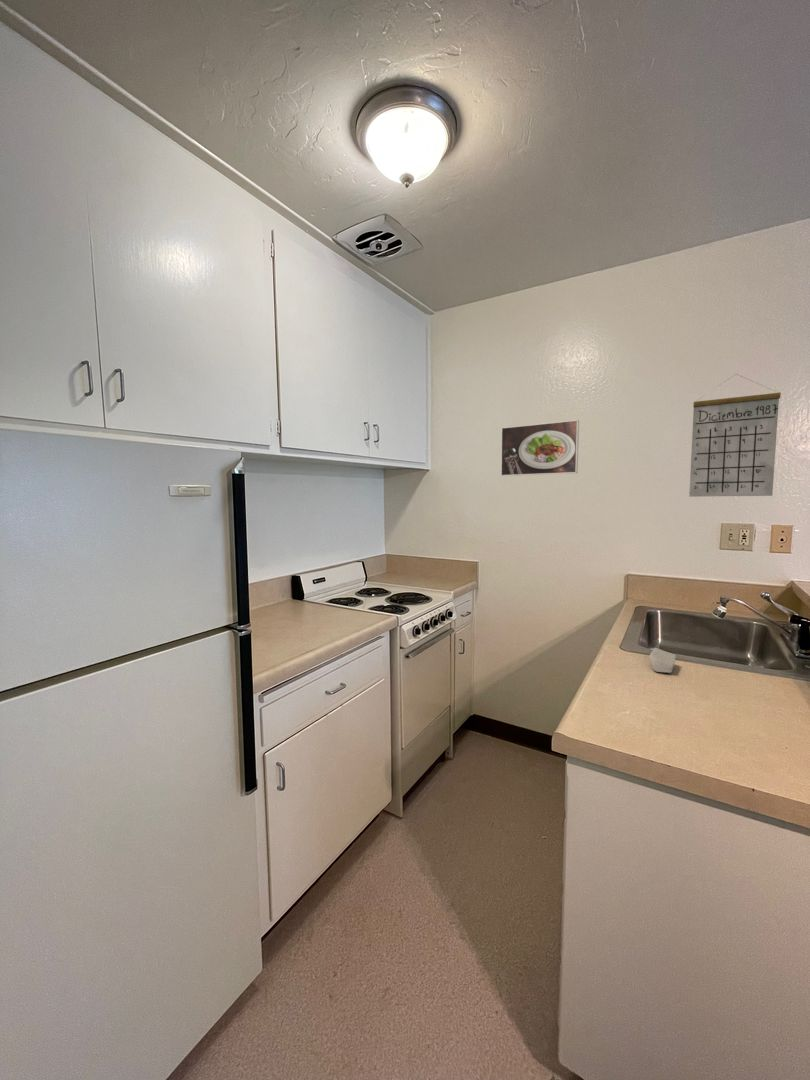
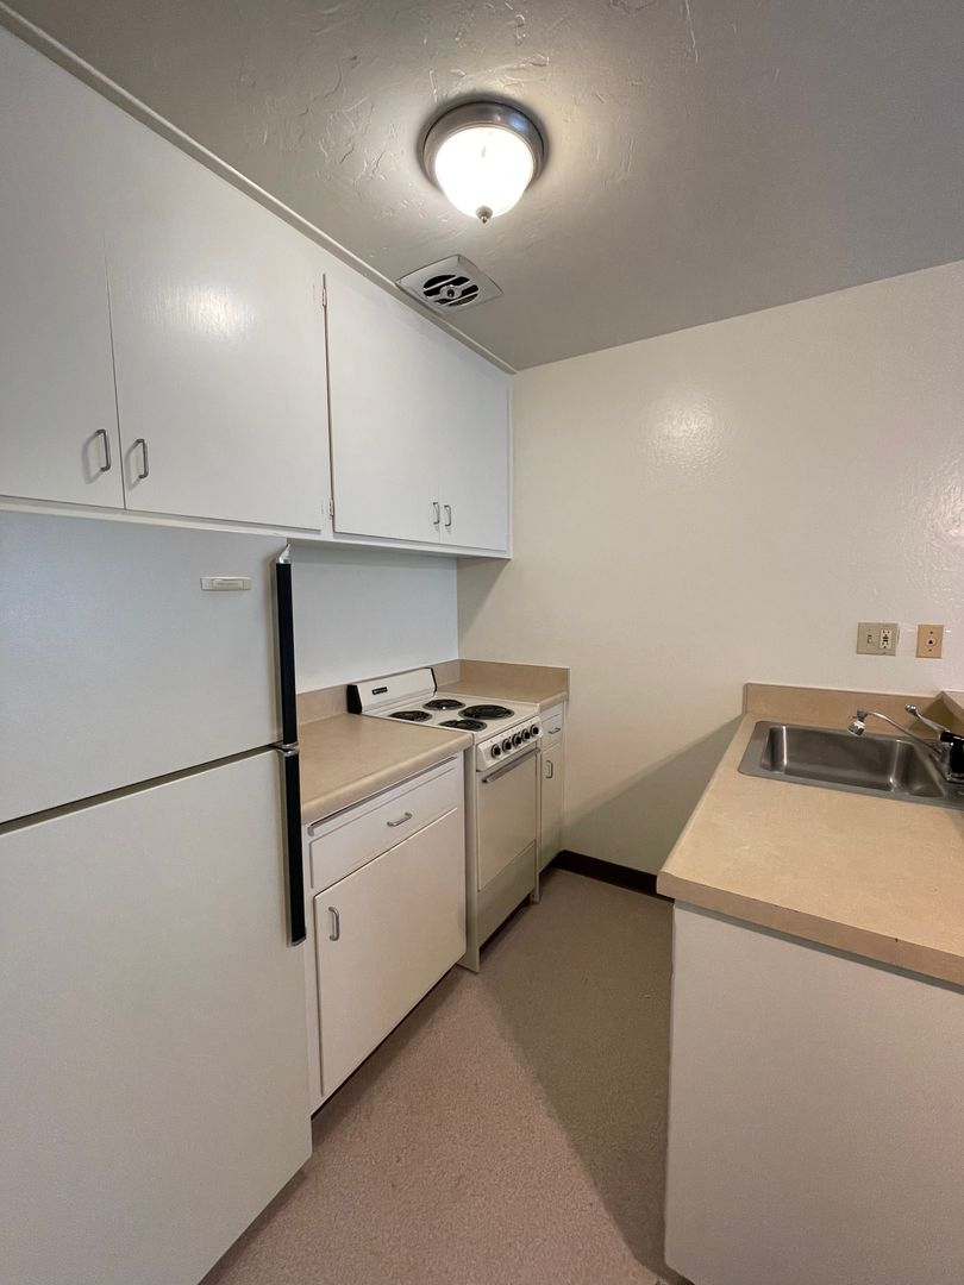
- soap bar [649,647,677,674]
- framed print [500,419,580,477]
- calendar [688,373,782,498]
